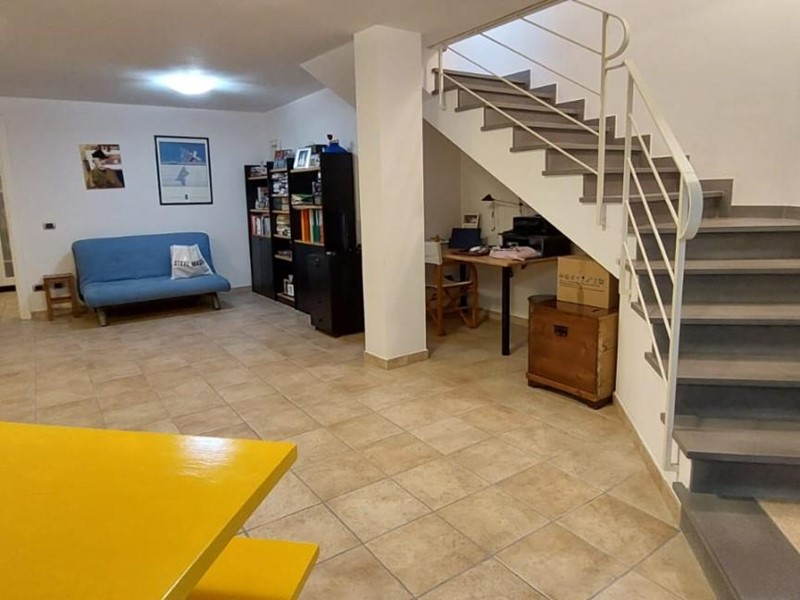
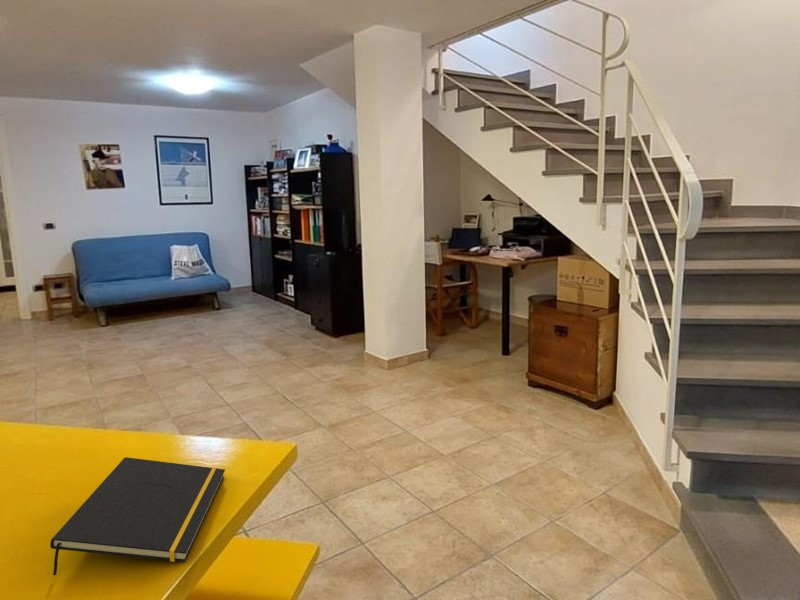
+ notepad [49,456,226,576]
